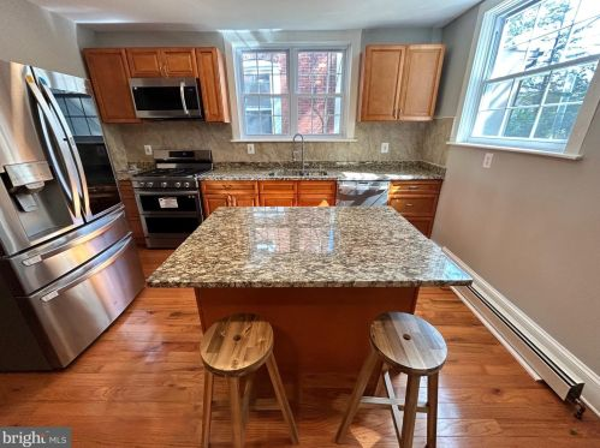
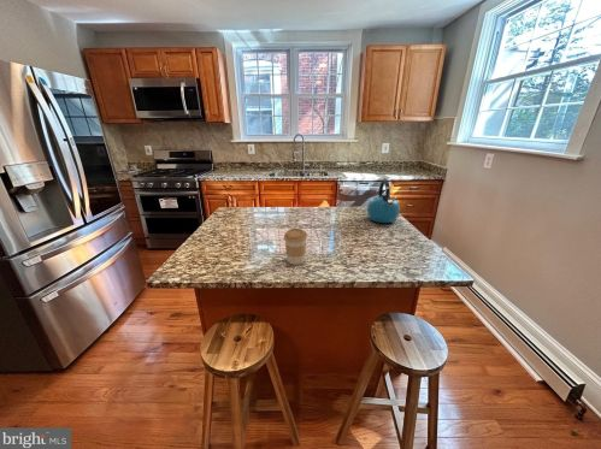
+ coffee cup [283,228,308,266]
+ kettle [366,178,401,224]
